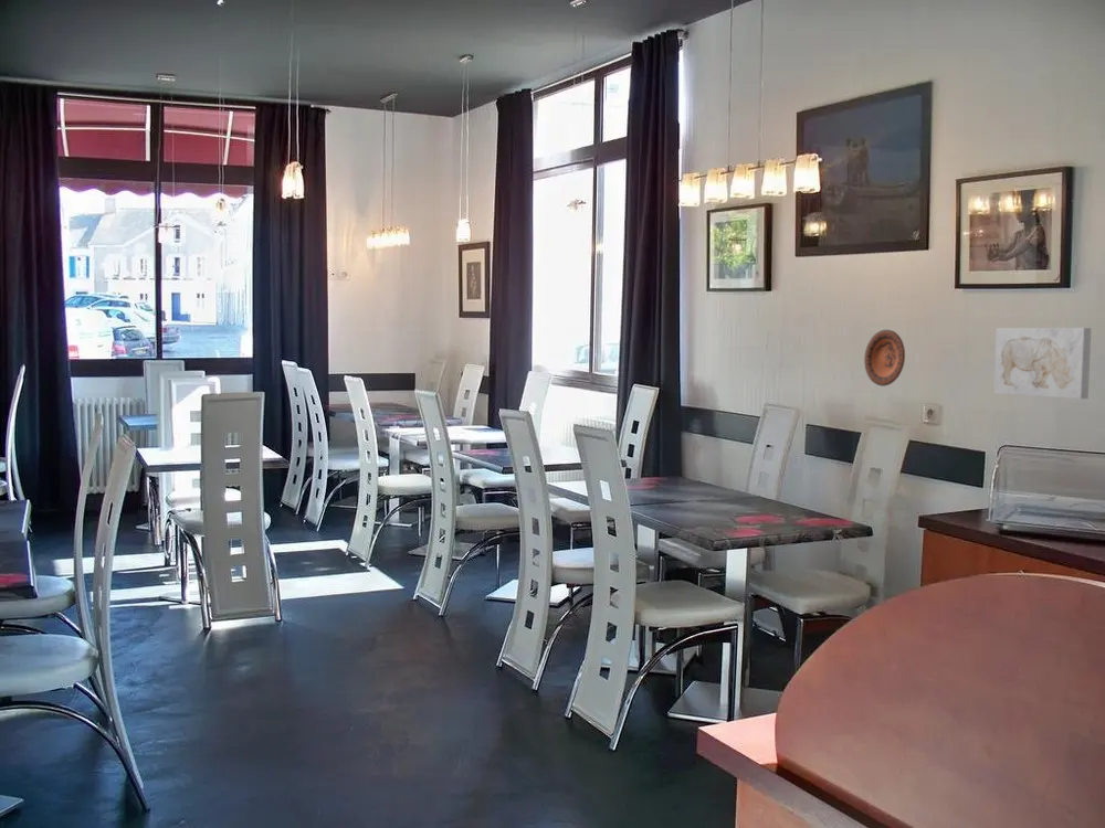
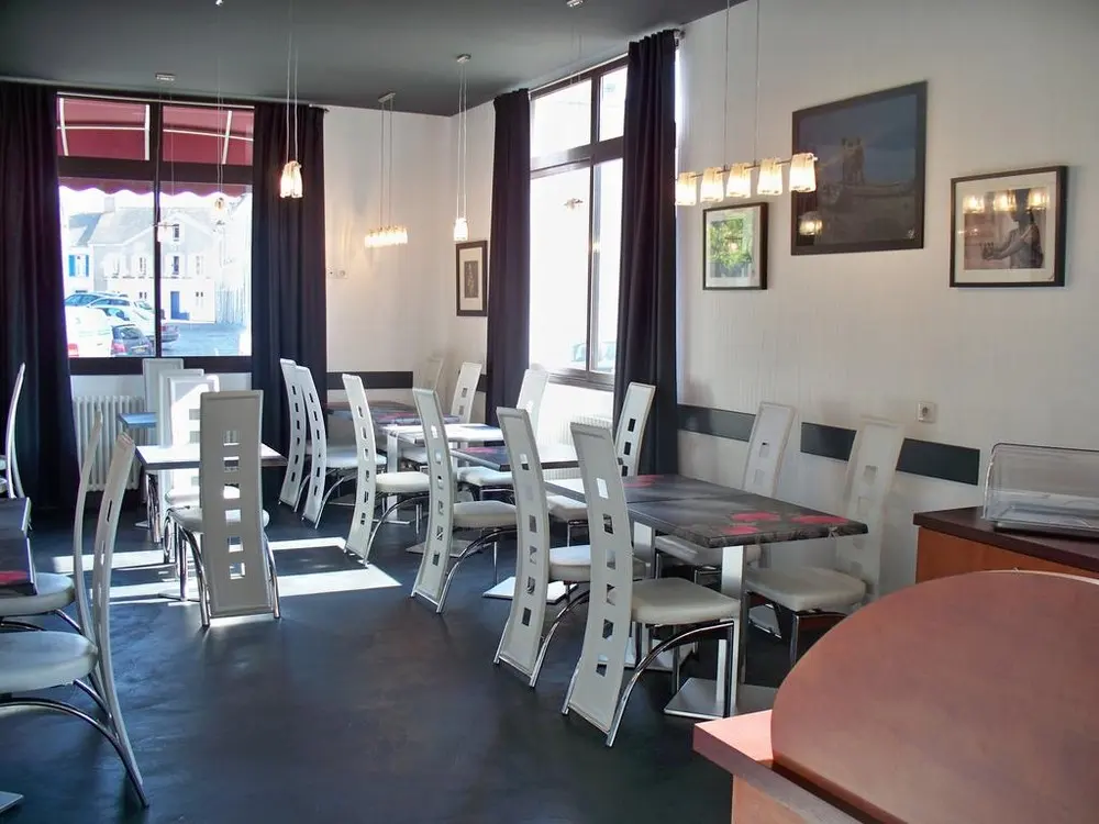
- wall art [993,327,1093,400]
- decorative plate [863,329,906,388]
